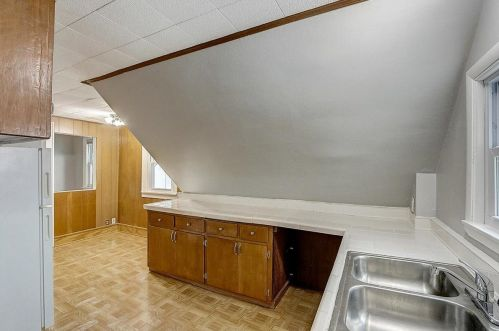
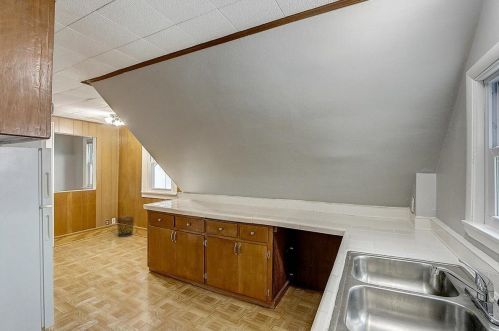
+ trash can [116,216,135,238]
